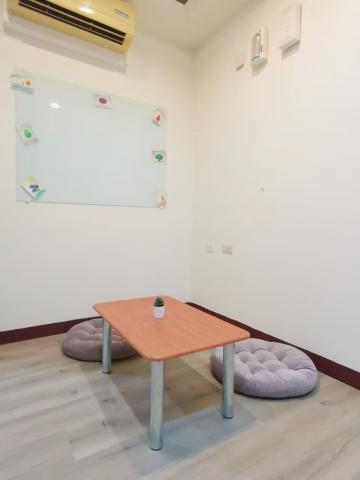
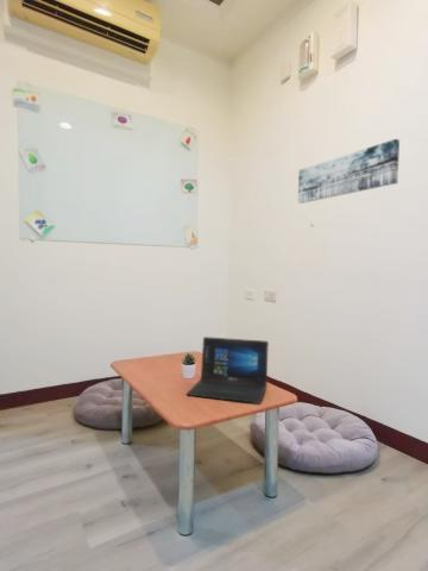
+ laptop [185,335,270,404]
+ wall art [297,138,401,205]
